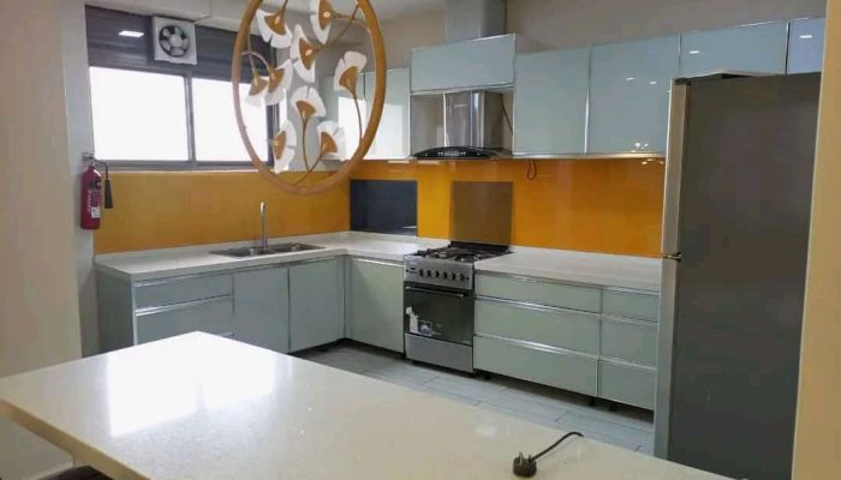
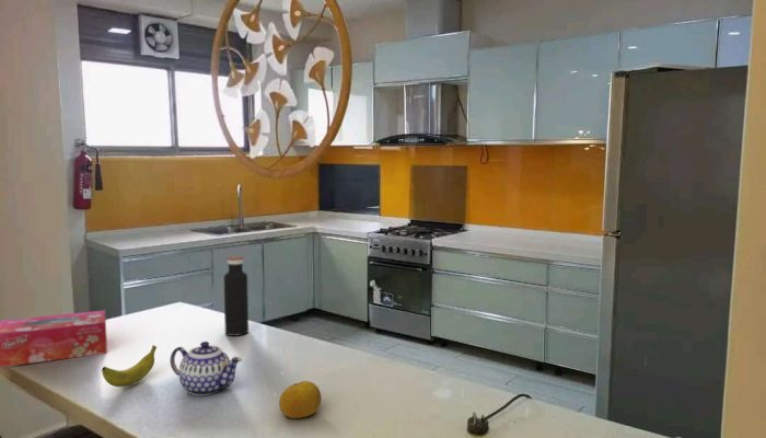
+ banana [101,344,158,388]
+ tissue box [0,309,108,368]
+ fruit [278,380,322,419]
+ water bottle [223,255,249,336]
+ teapot [169,341,243,396]
